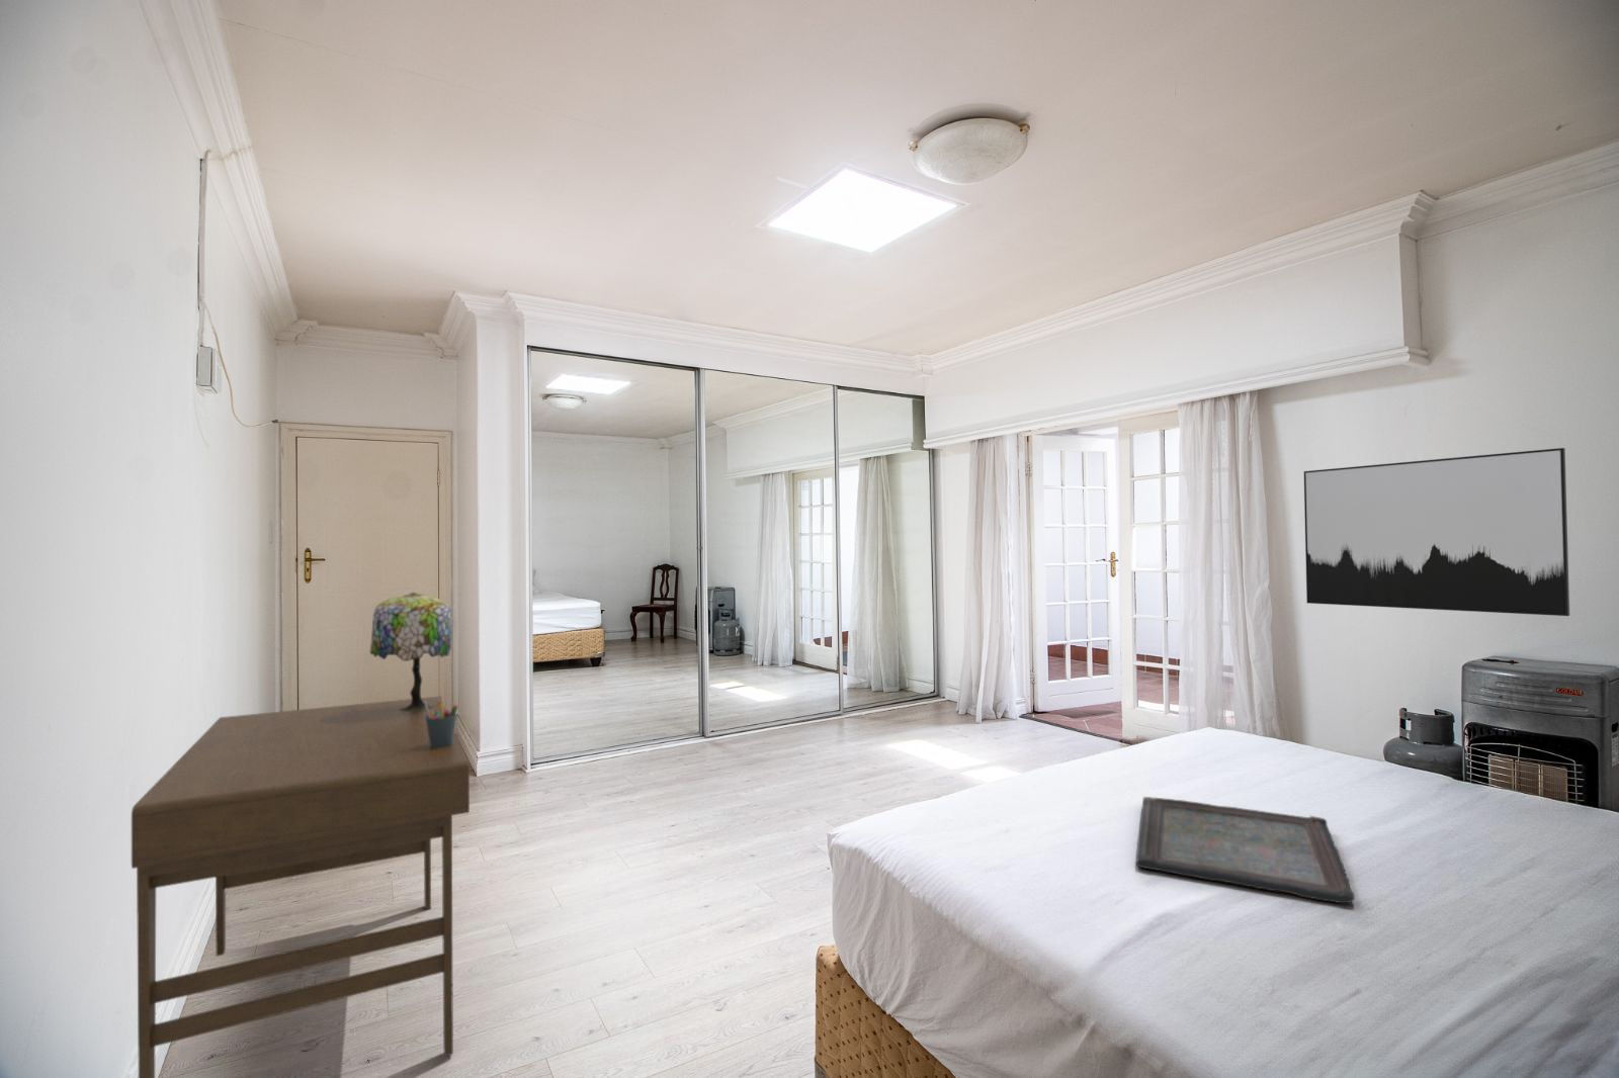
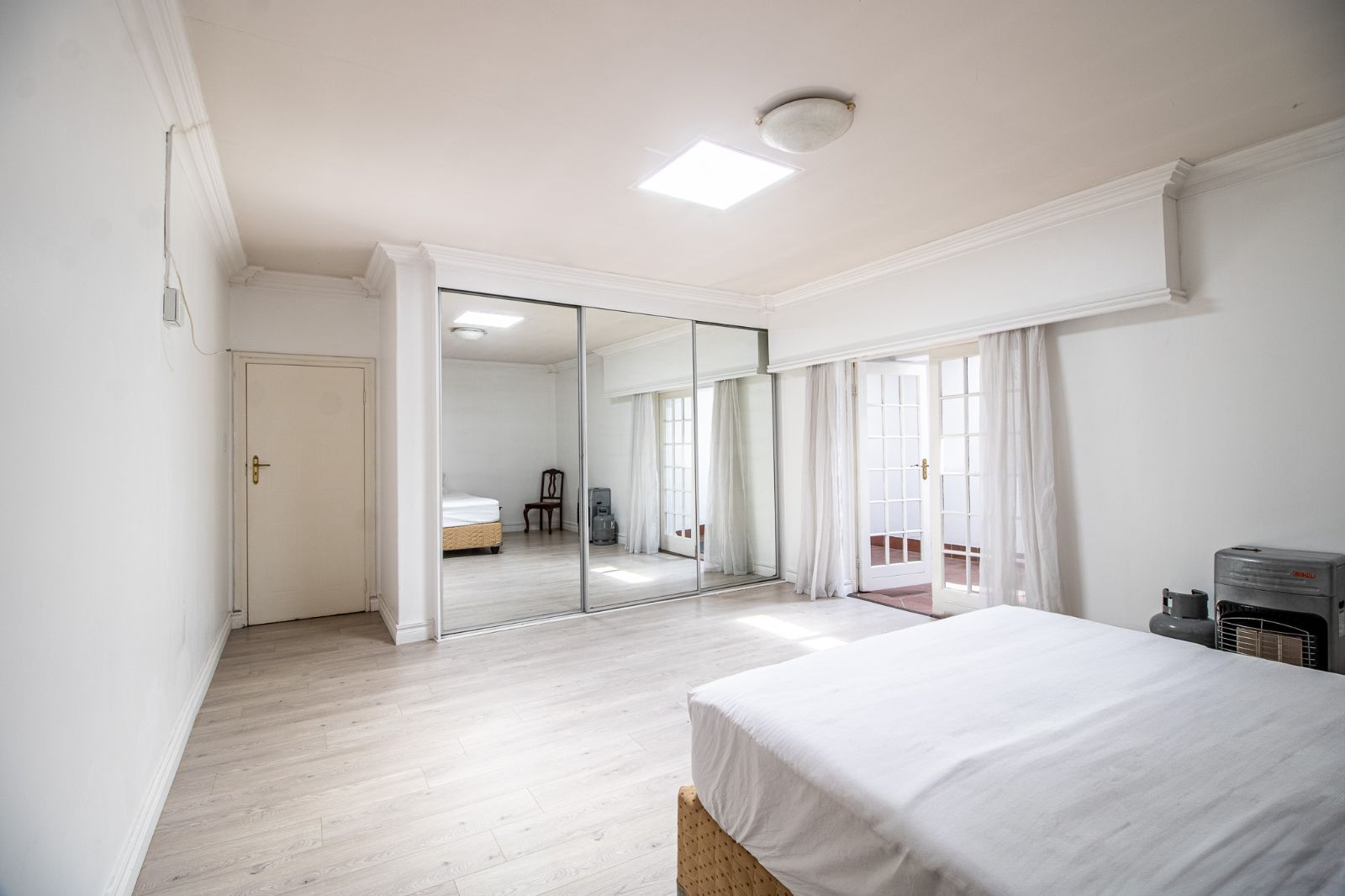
- desk [130,695,471,1078]
- pen holder [424,700,460,747]
- wall art [1304,448,1571,617]
- table lamp [370,592,454,712]
- serving tray [1135,795,1355,904]
